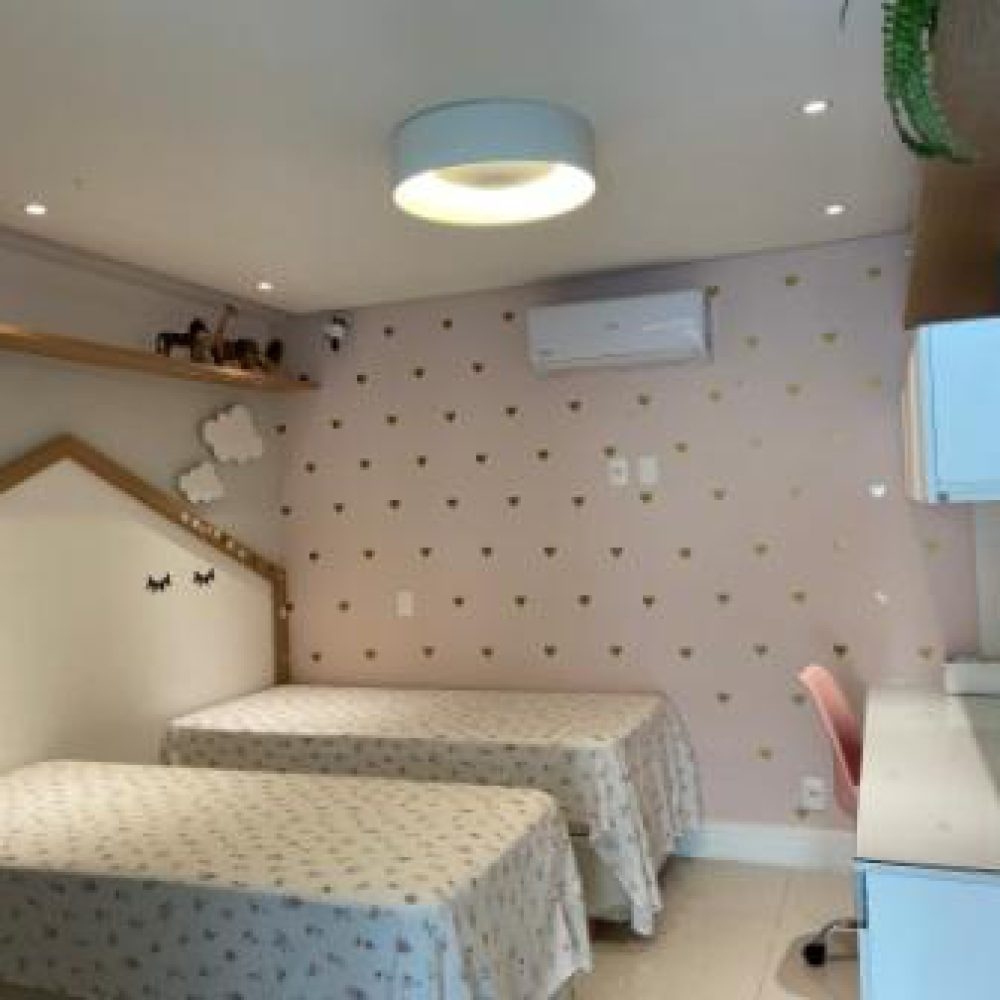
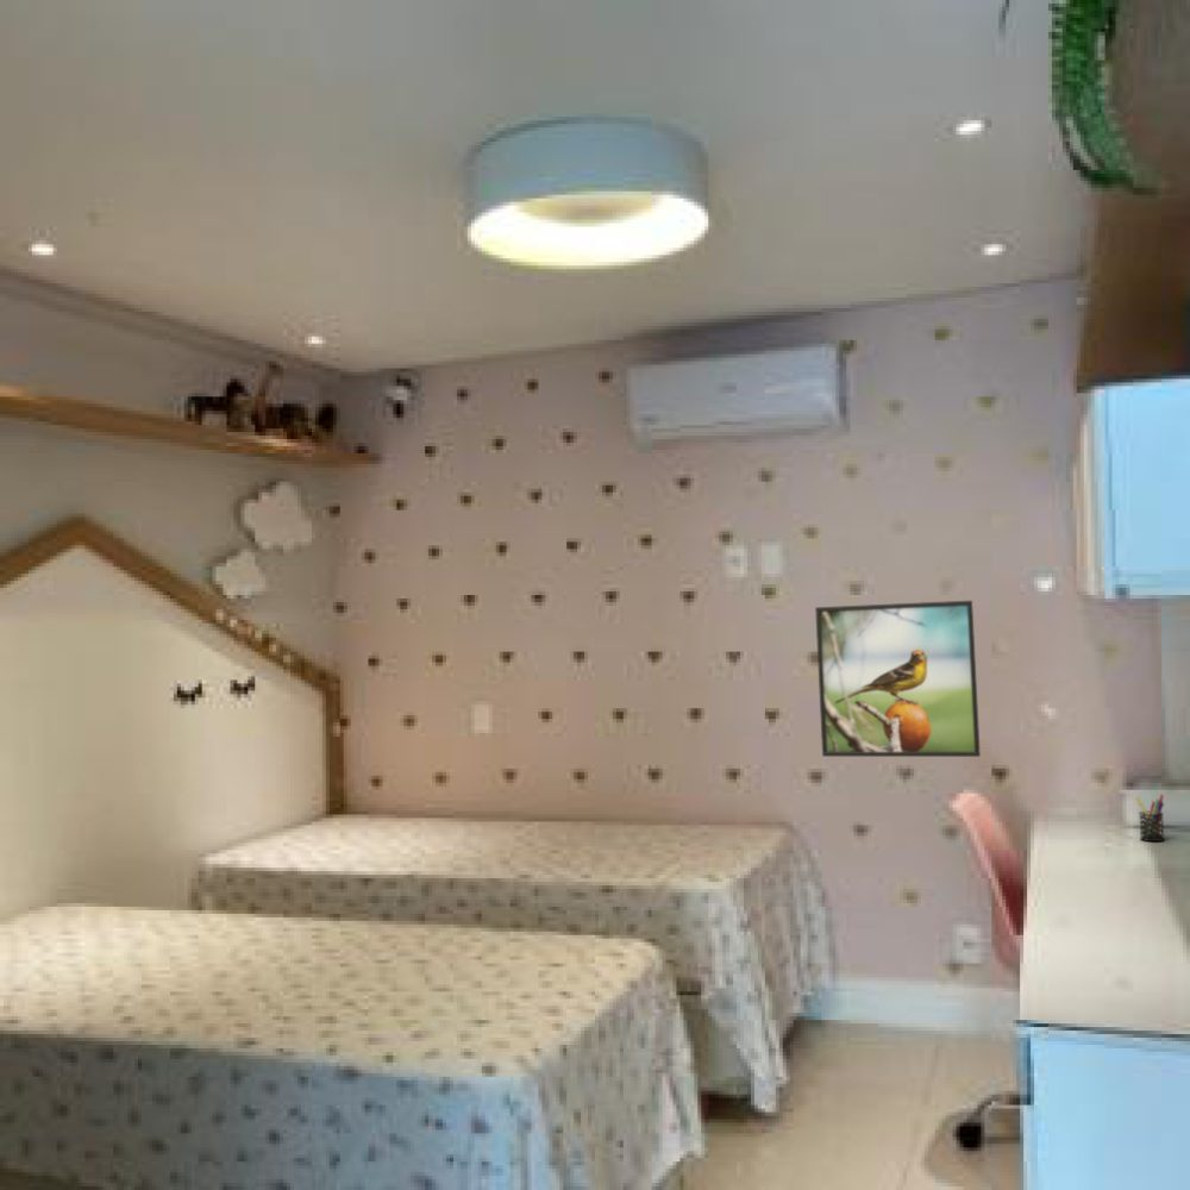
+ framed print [814,600,982,758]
+ pen holder [1134,794,1166,843]
